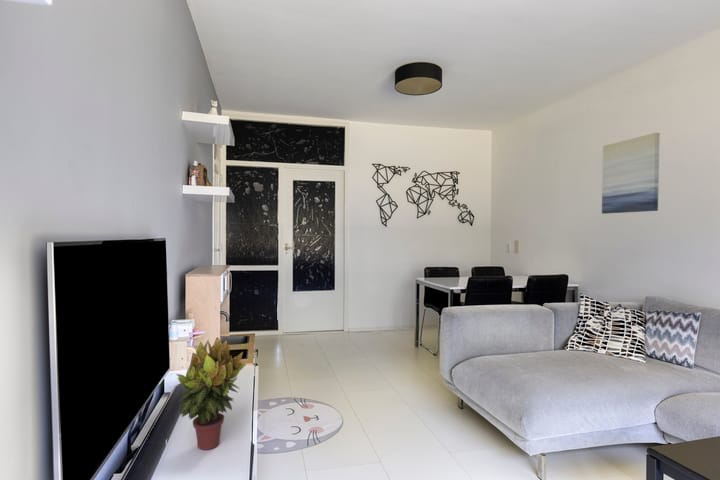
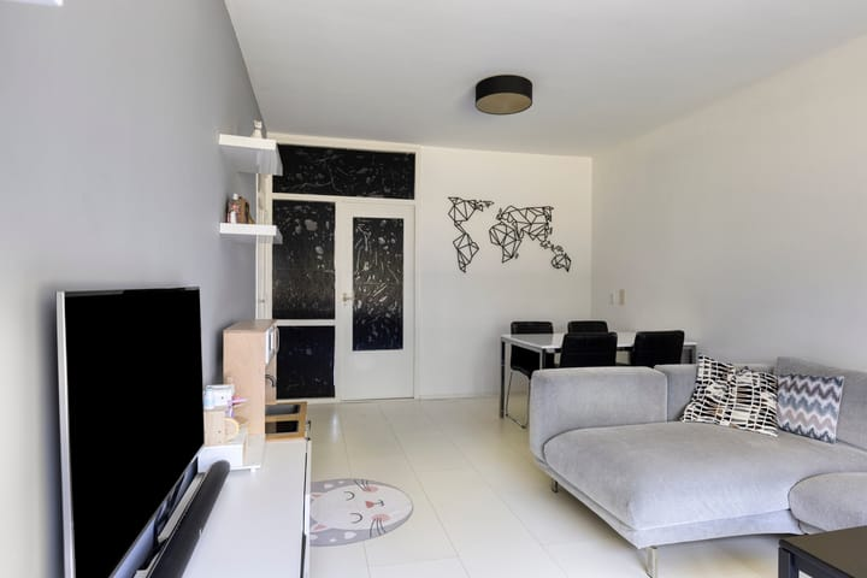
- potted plant [175,336,247,451]
- wall art [601,132,661,215]
